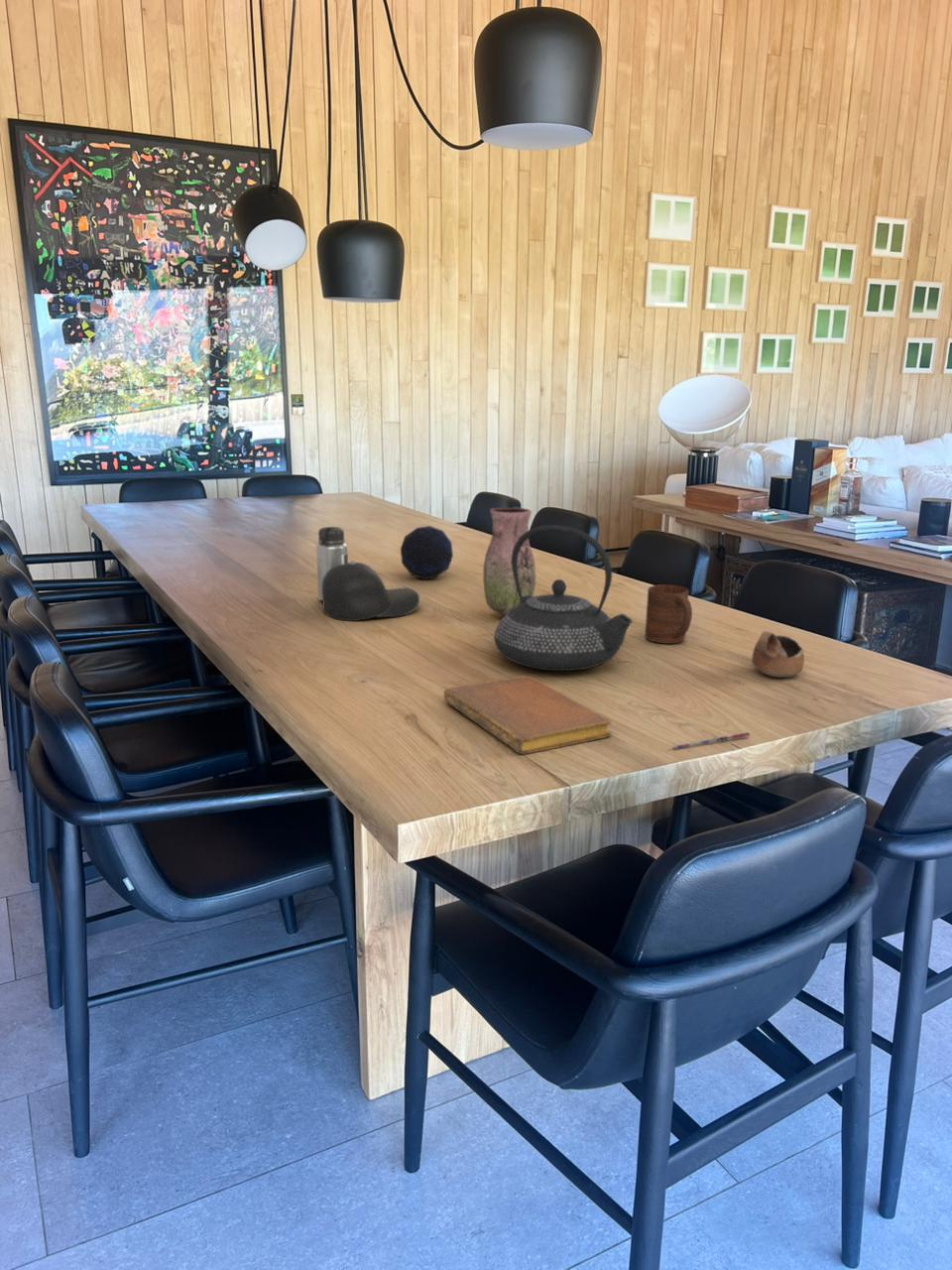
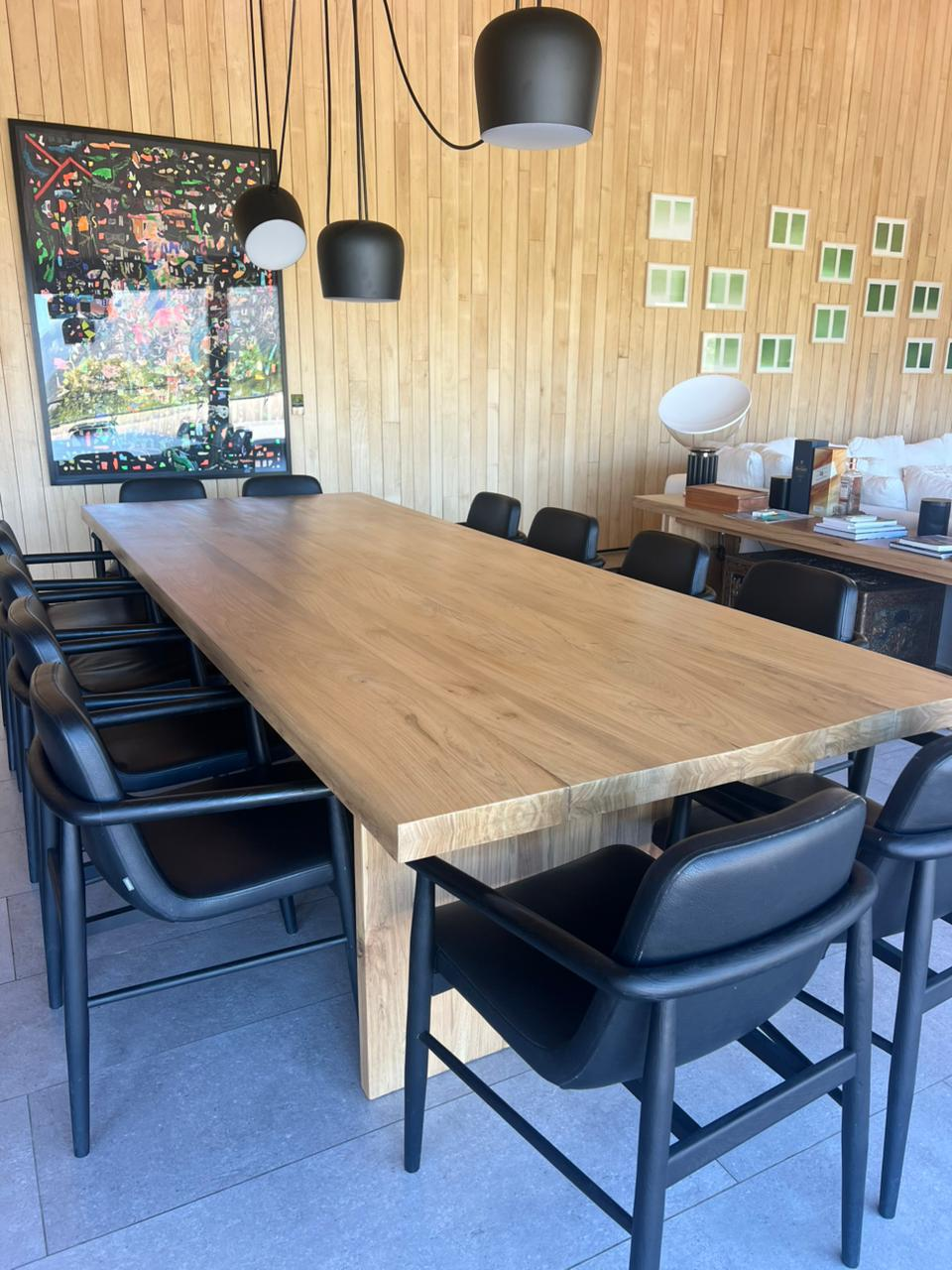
- decorative orb [400,525,454,580]
- vase [482,507,536,616]
- water bottle [315,526,420,622]
- cup [751,630,805,679]
- notebook [443,675,612,756]
- cup [645,583,693,645]
- teapot [493,524,634,672]
- pen [670,731,752,751]
